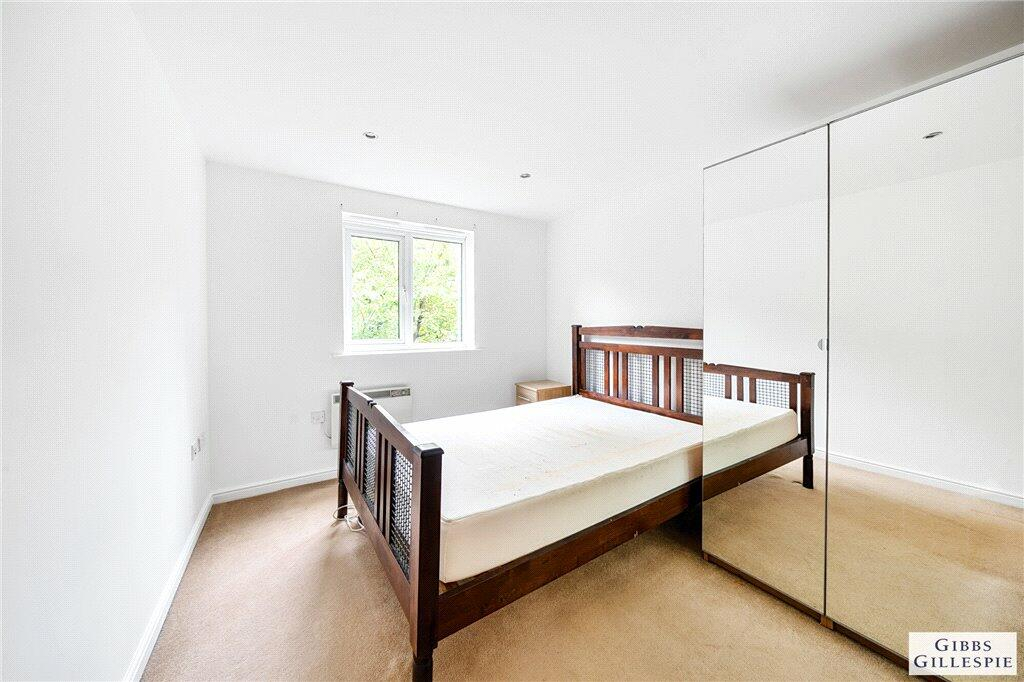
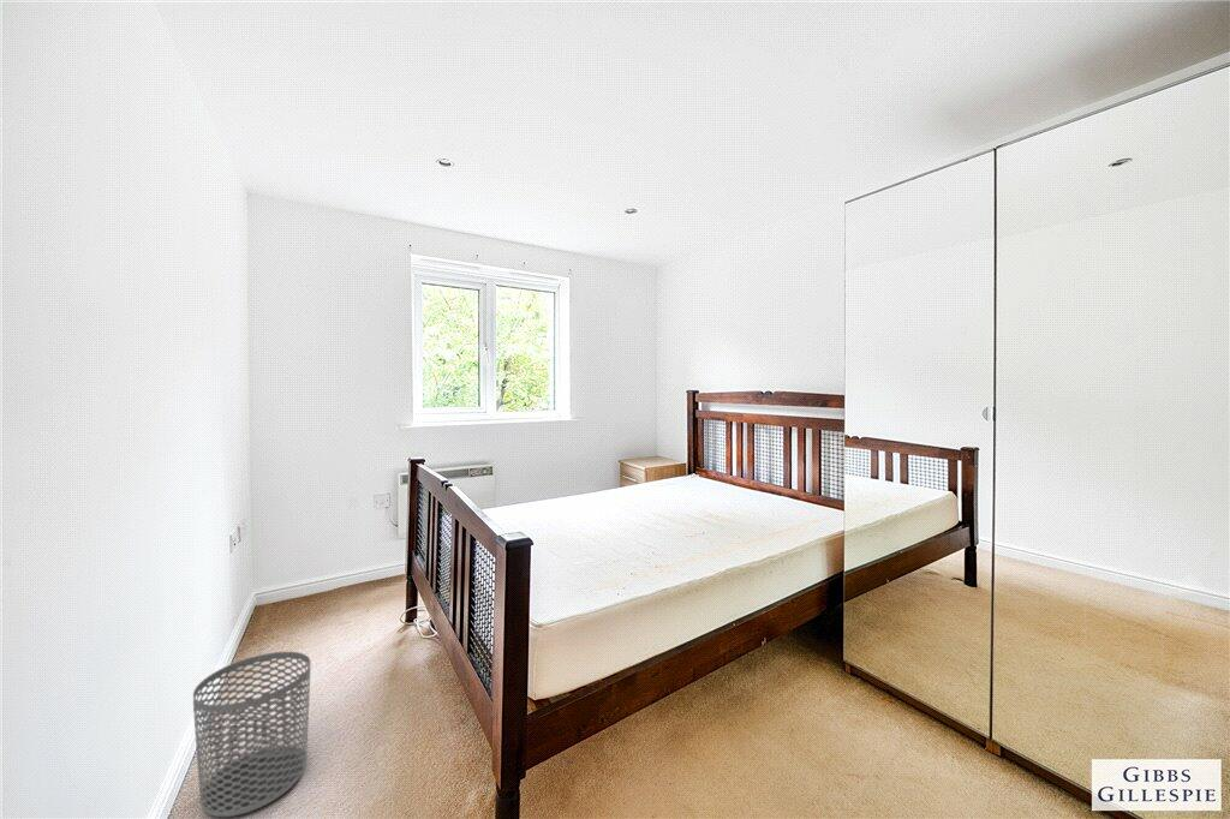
+ waste bin [192,651,312,818]
